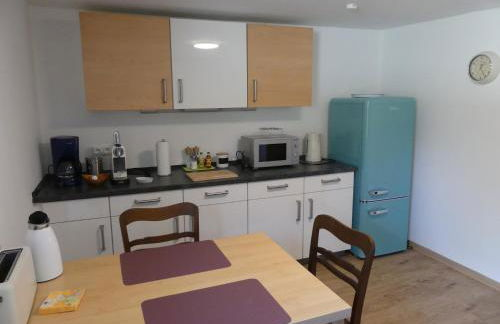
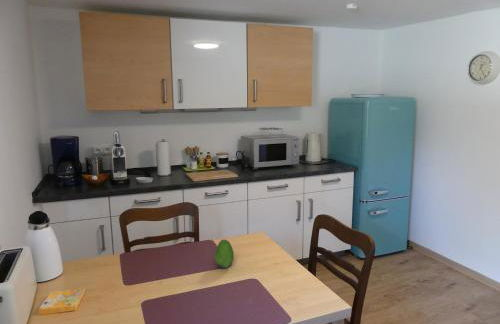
+ fruit [214,239,235,269]
